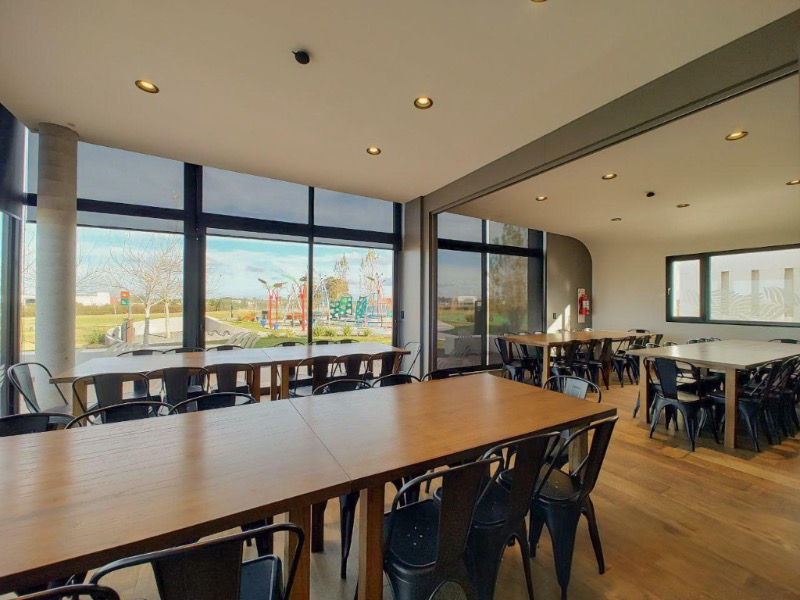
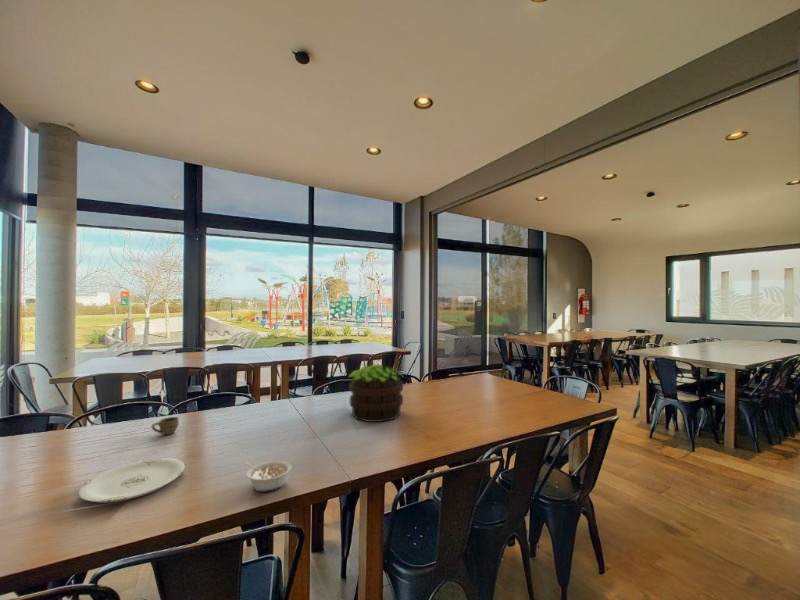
+ legume [244,460,293,493]
+ plate [77,457,186,504]
+ cup [151,416,180,436]
+ potted plant [348,363,404,423]
